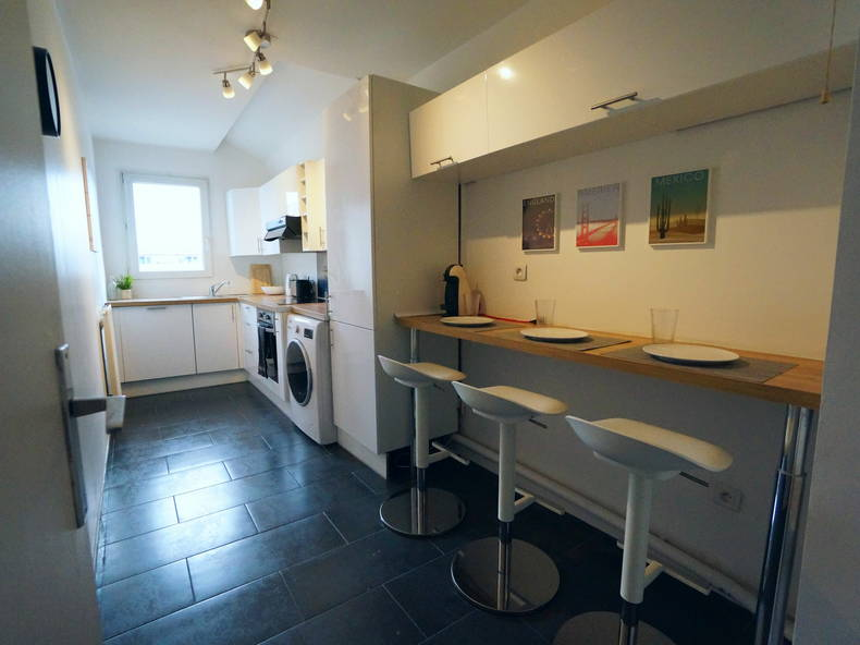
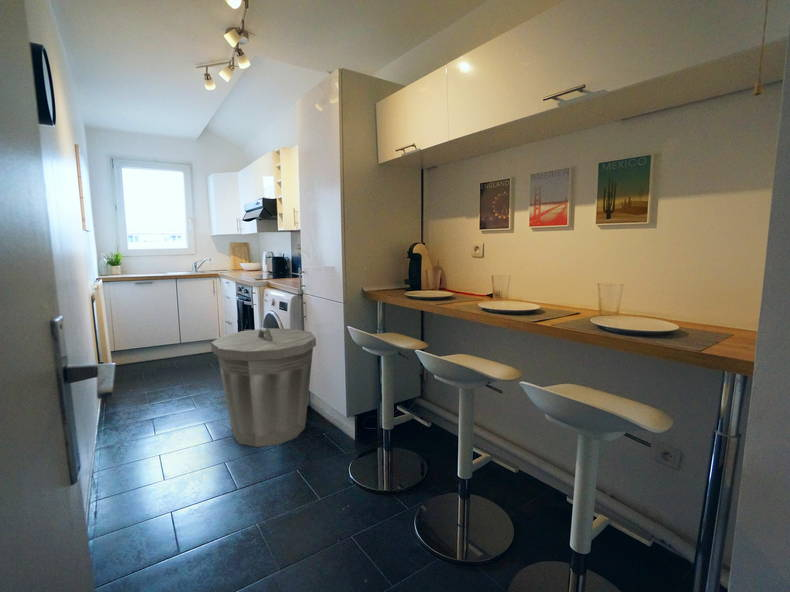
+ trash can [210,326,317,448]
